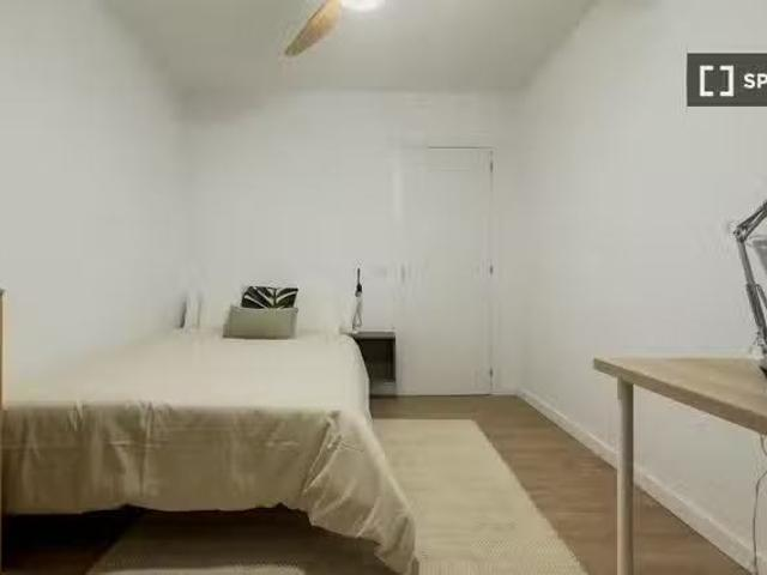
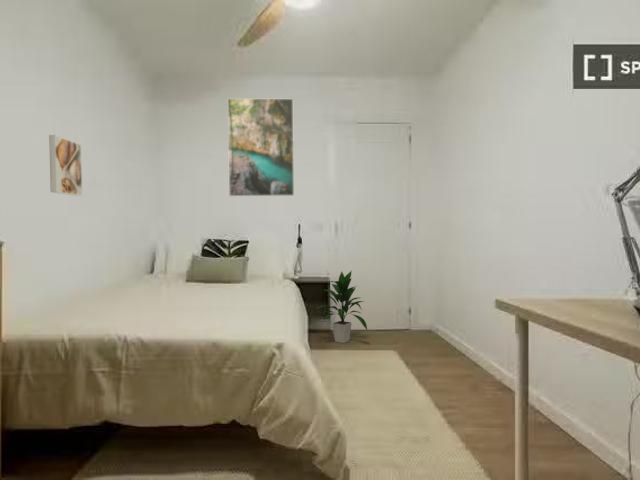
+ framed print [227,98,295,197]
+ indoor plant [315,270,368,344]
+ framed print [48,134,83,197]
